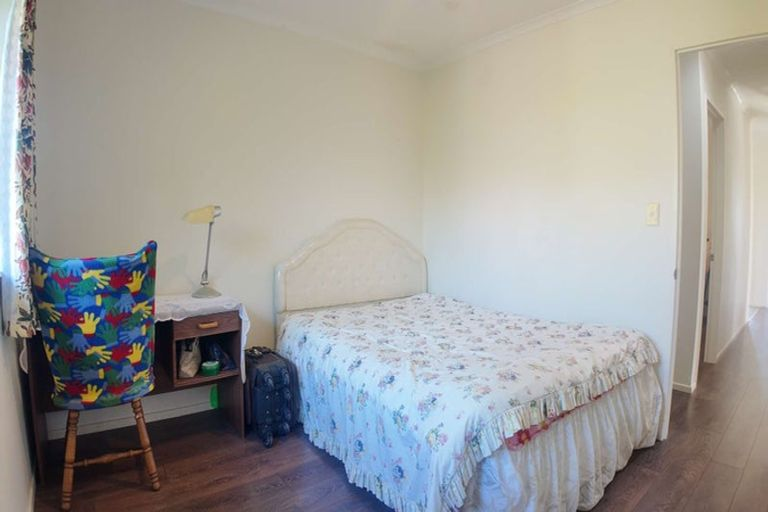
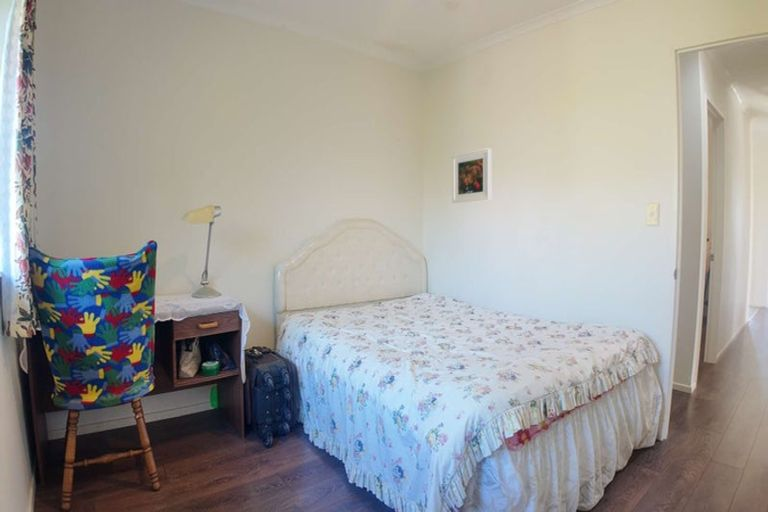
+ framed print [451,147,492,204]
